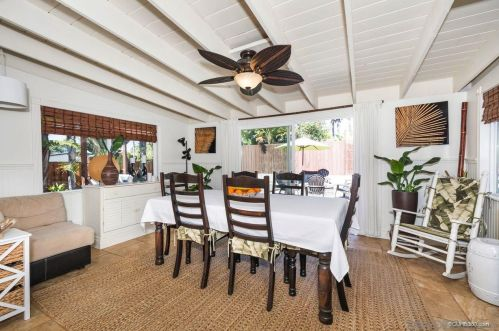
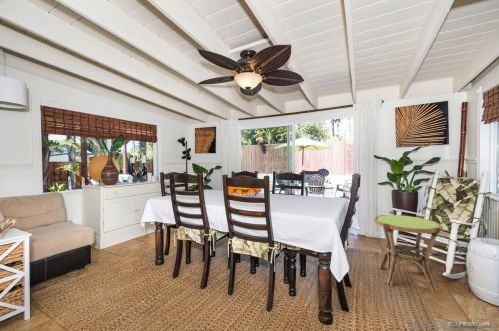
+ side table [373,214,444,294]
